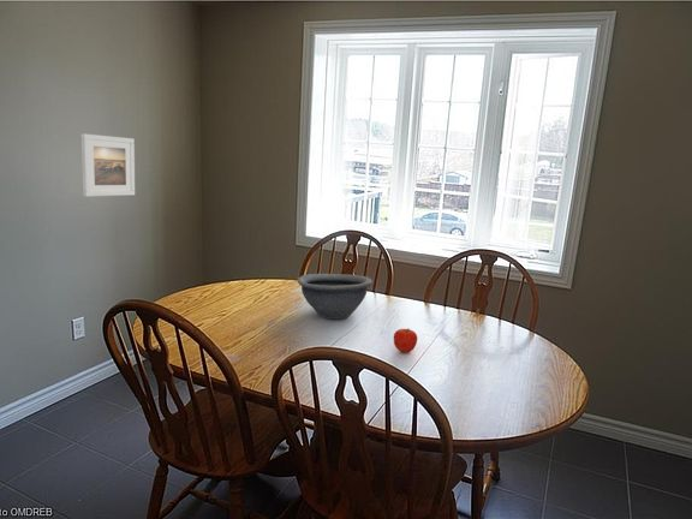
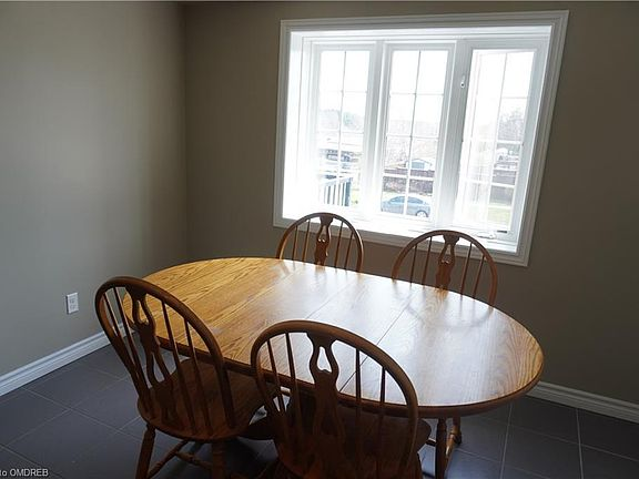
- fruit [393,328,418,354]
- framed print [80,132,136,198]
- bowl [296,273,374,320]
